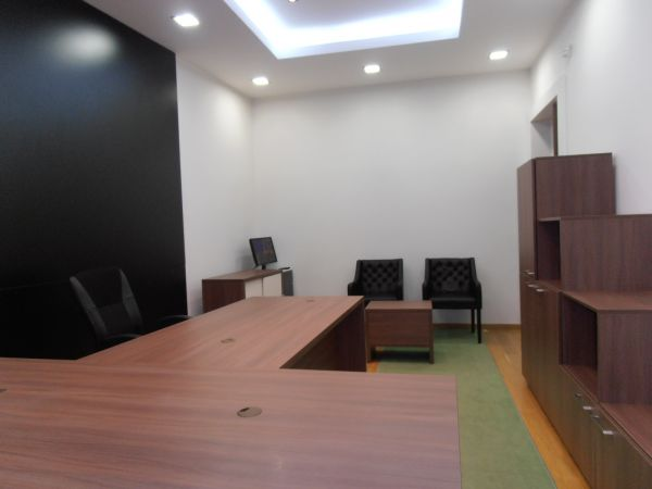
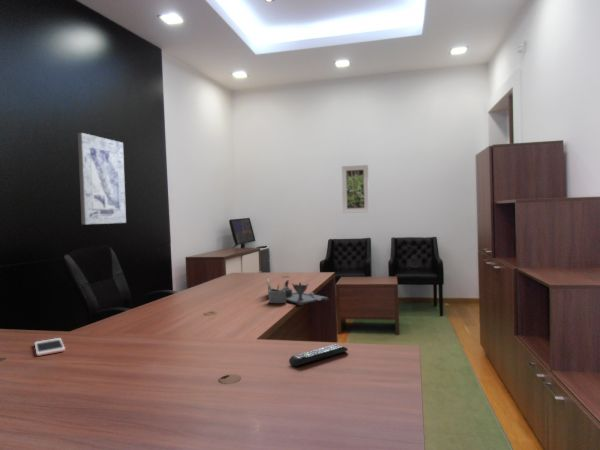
+ wall art [77,132,127,226]
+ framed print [341,164,370,214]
+ cell phone [34,337,66,357]
+ remote control [288,343,349,368]
+ desk organizer [264,277,329,306]
